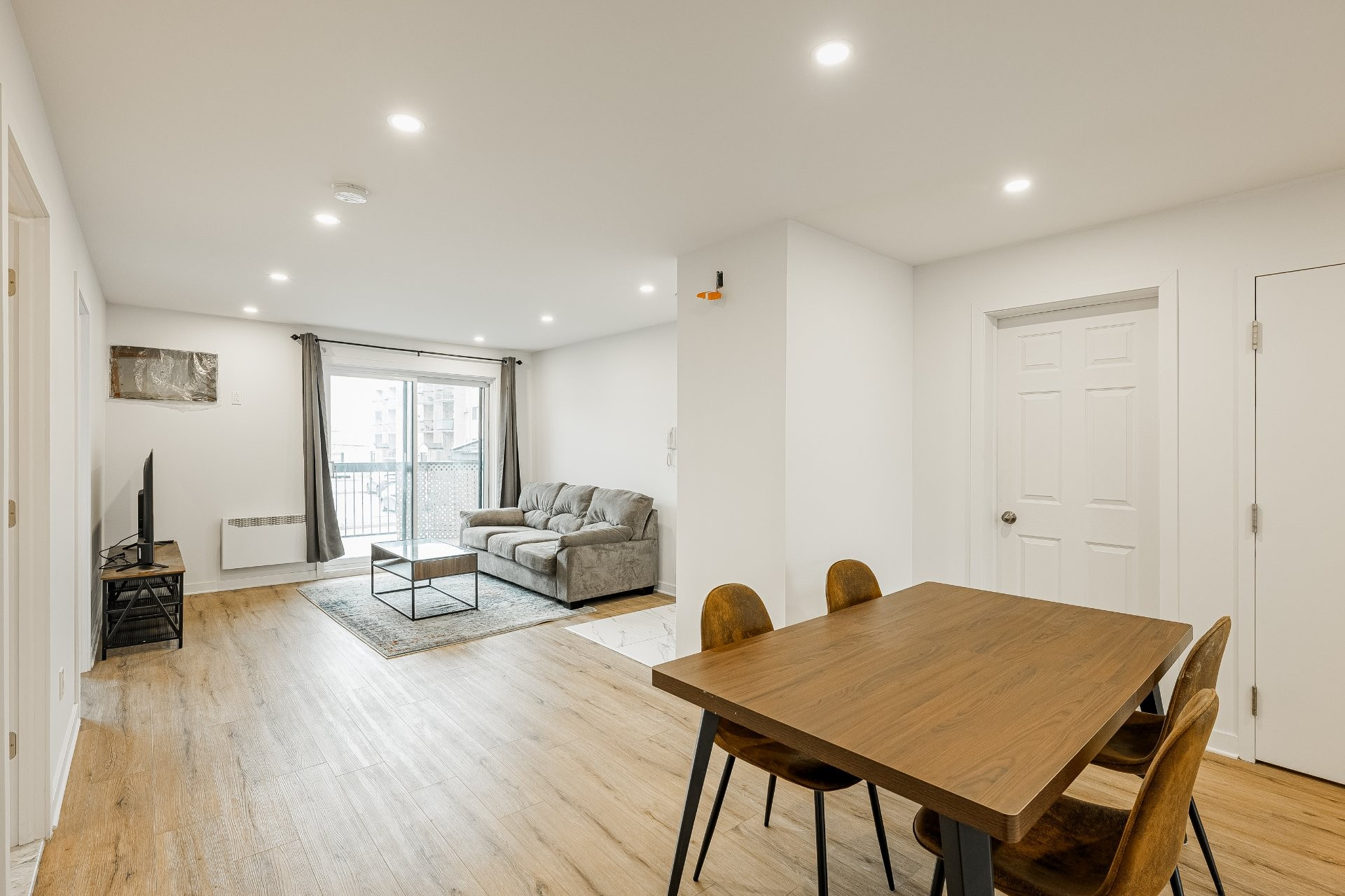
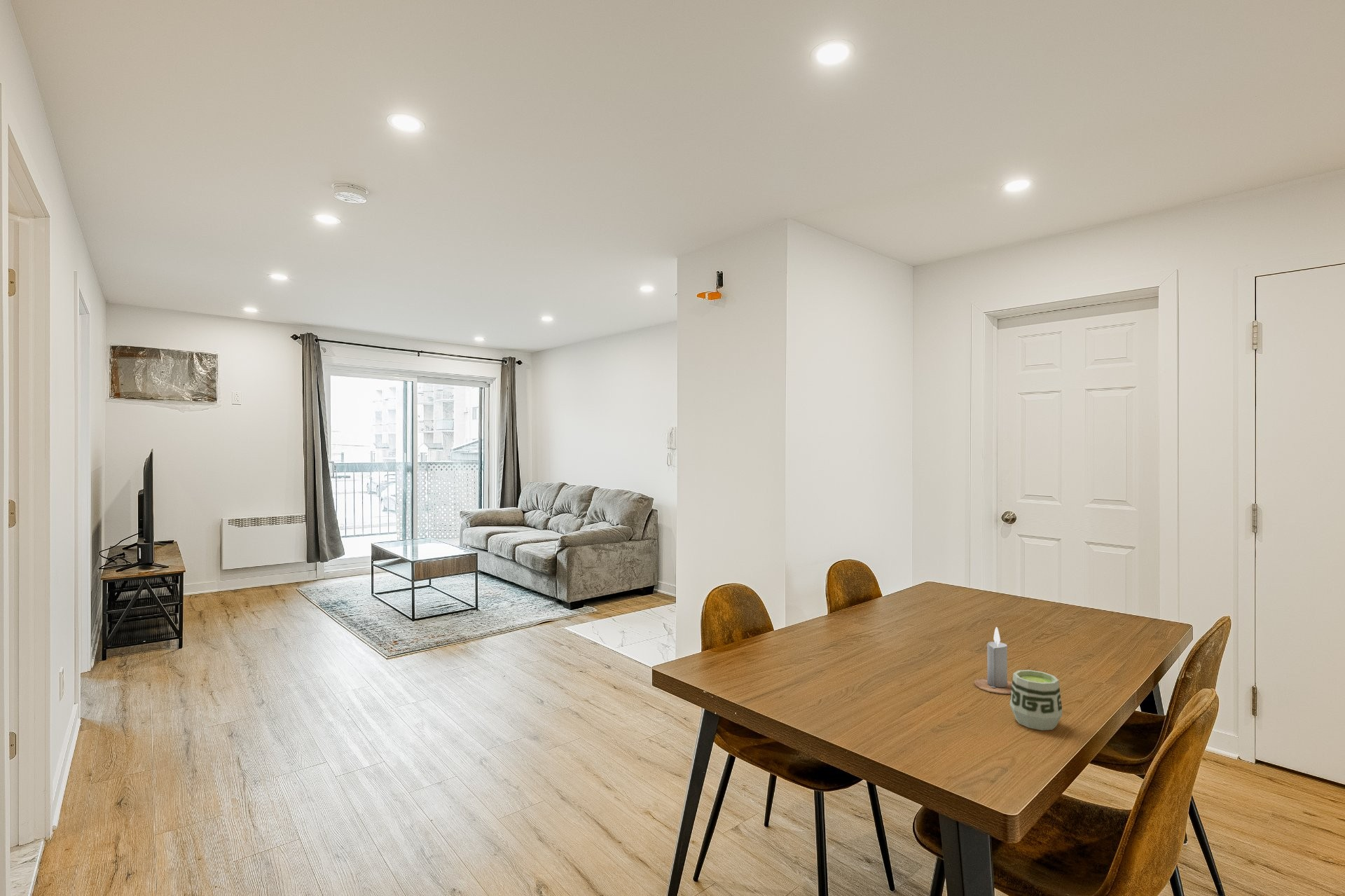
+ cup [1009,669,1063,731]
+ candle [974,626,1012,695]
